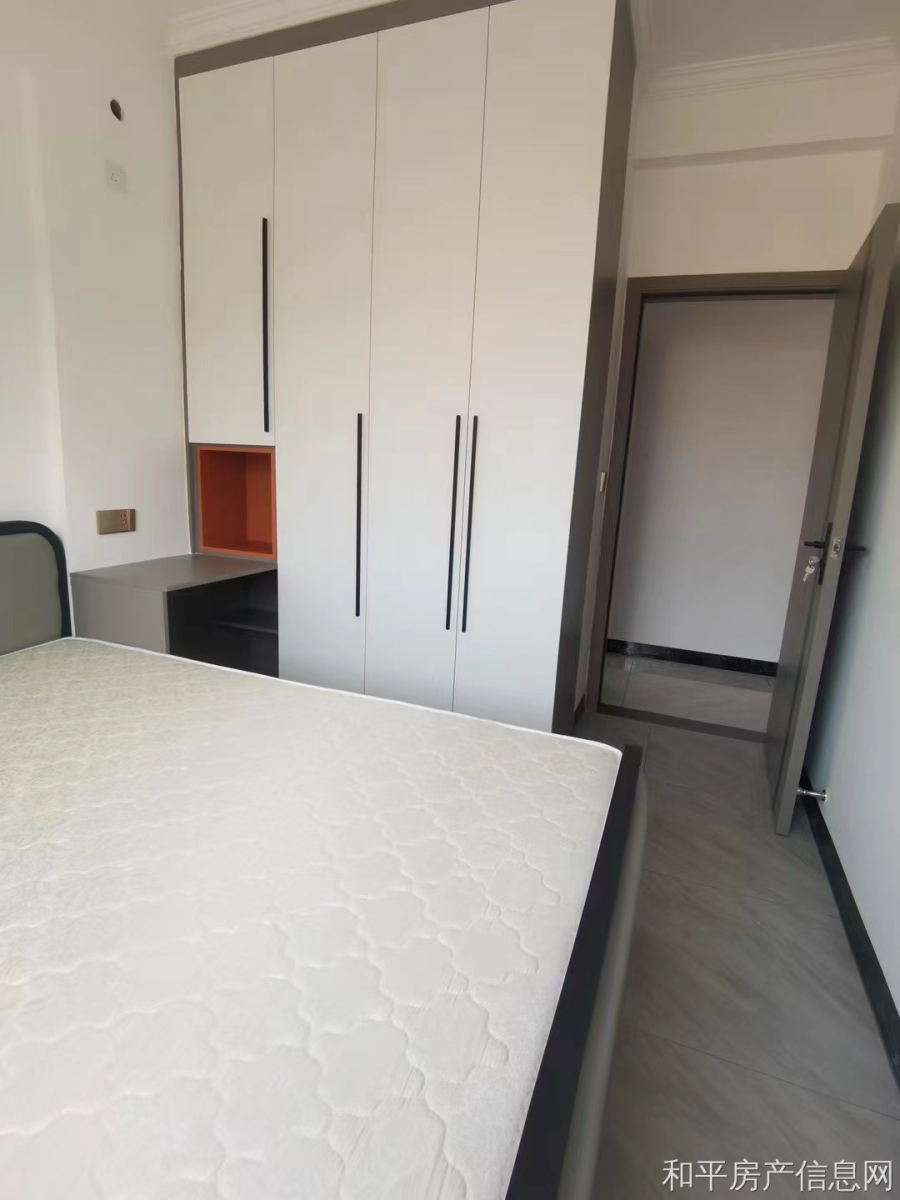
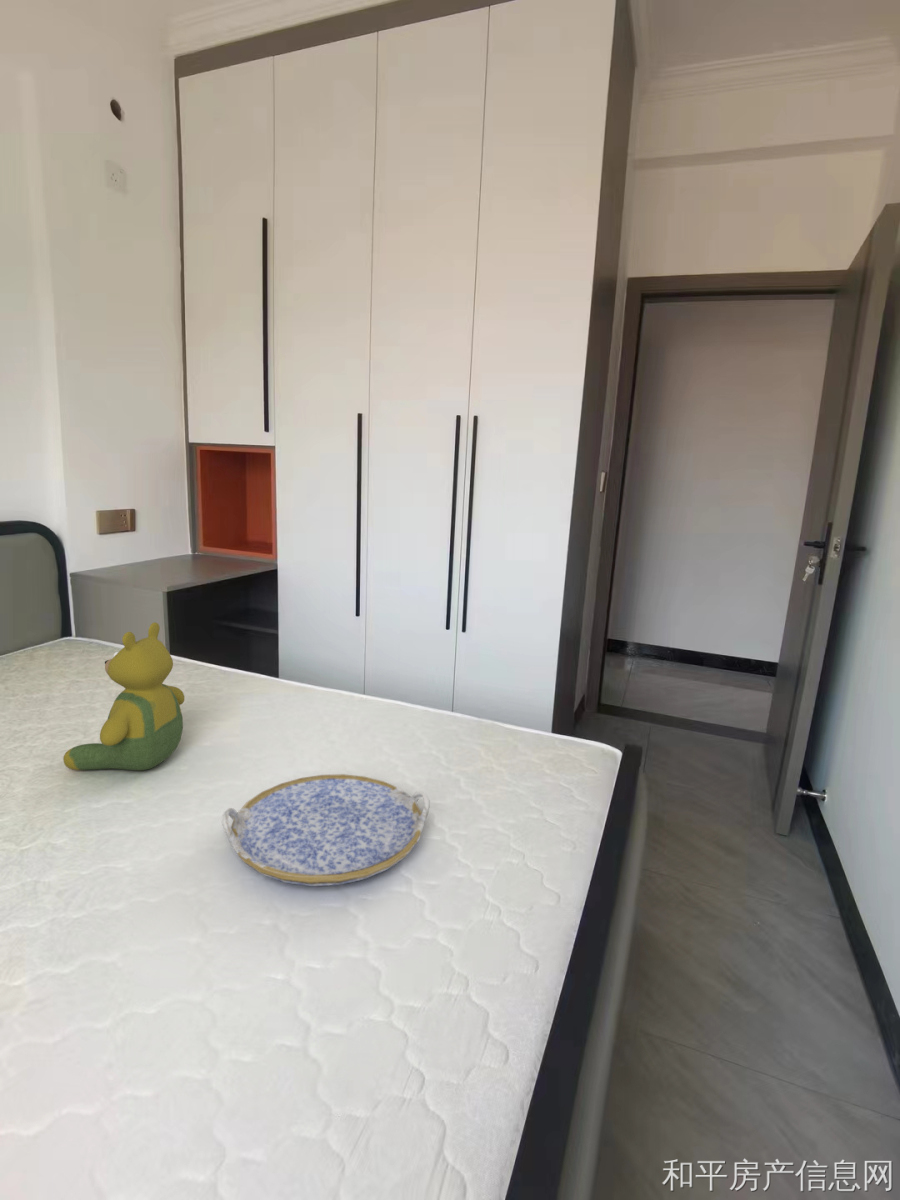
+ serving tray [221,773,431,887]
+ teddy bear [62,622,185,771]
